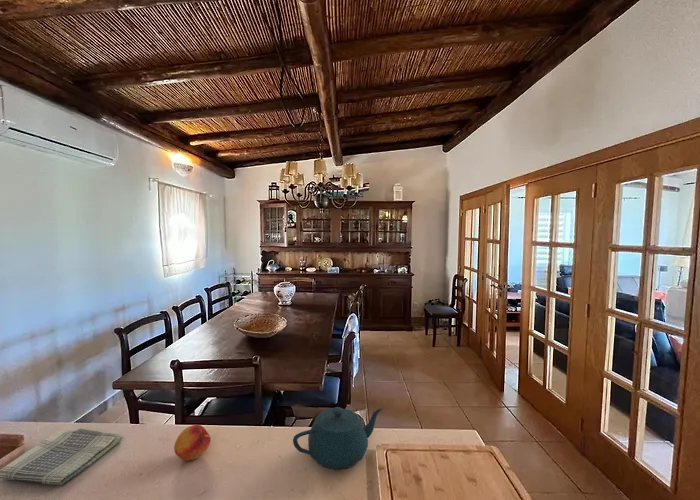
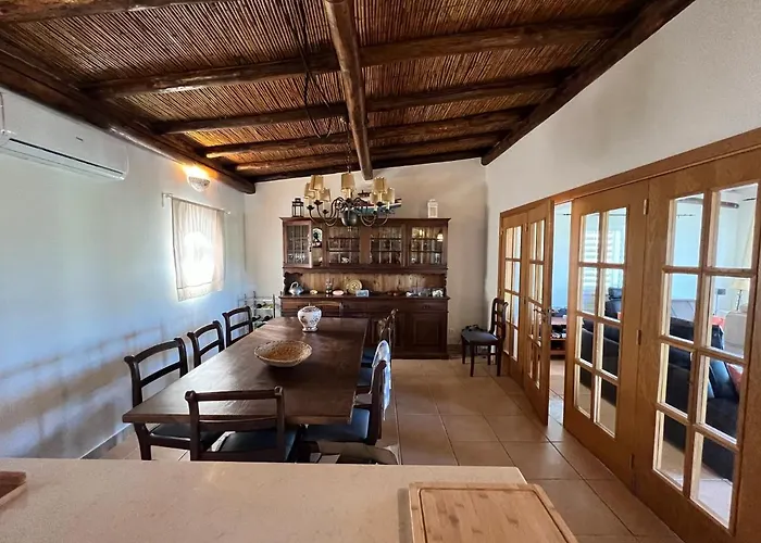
- fruit [173,424,212,462]
- dish towel [0,427,123,486]
- teapot [292,406,384,471]
